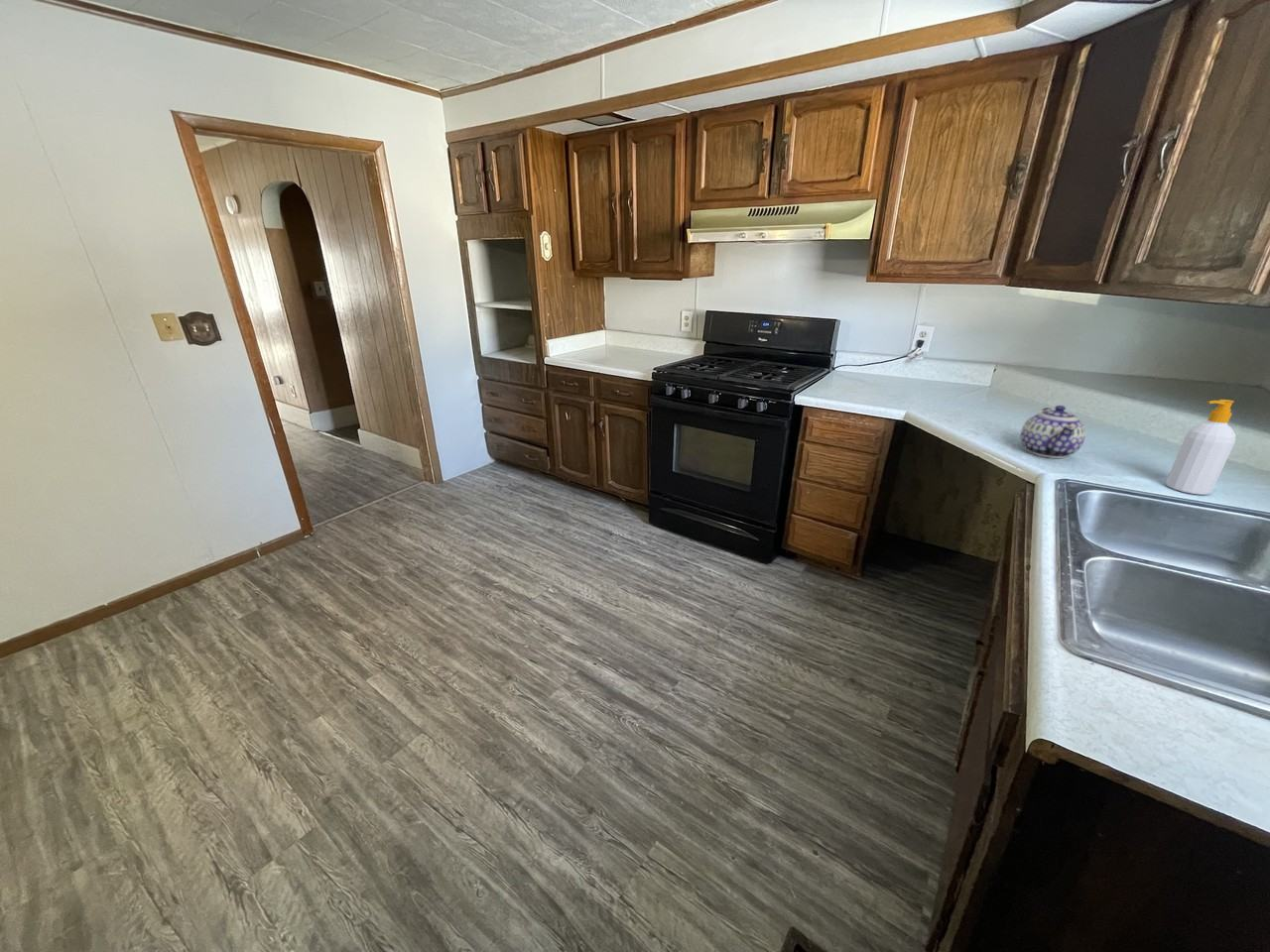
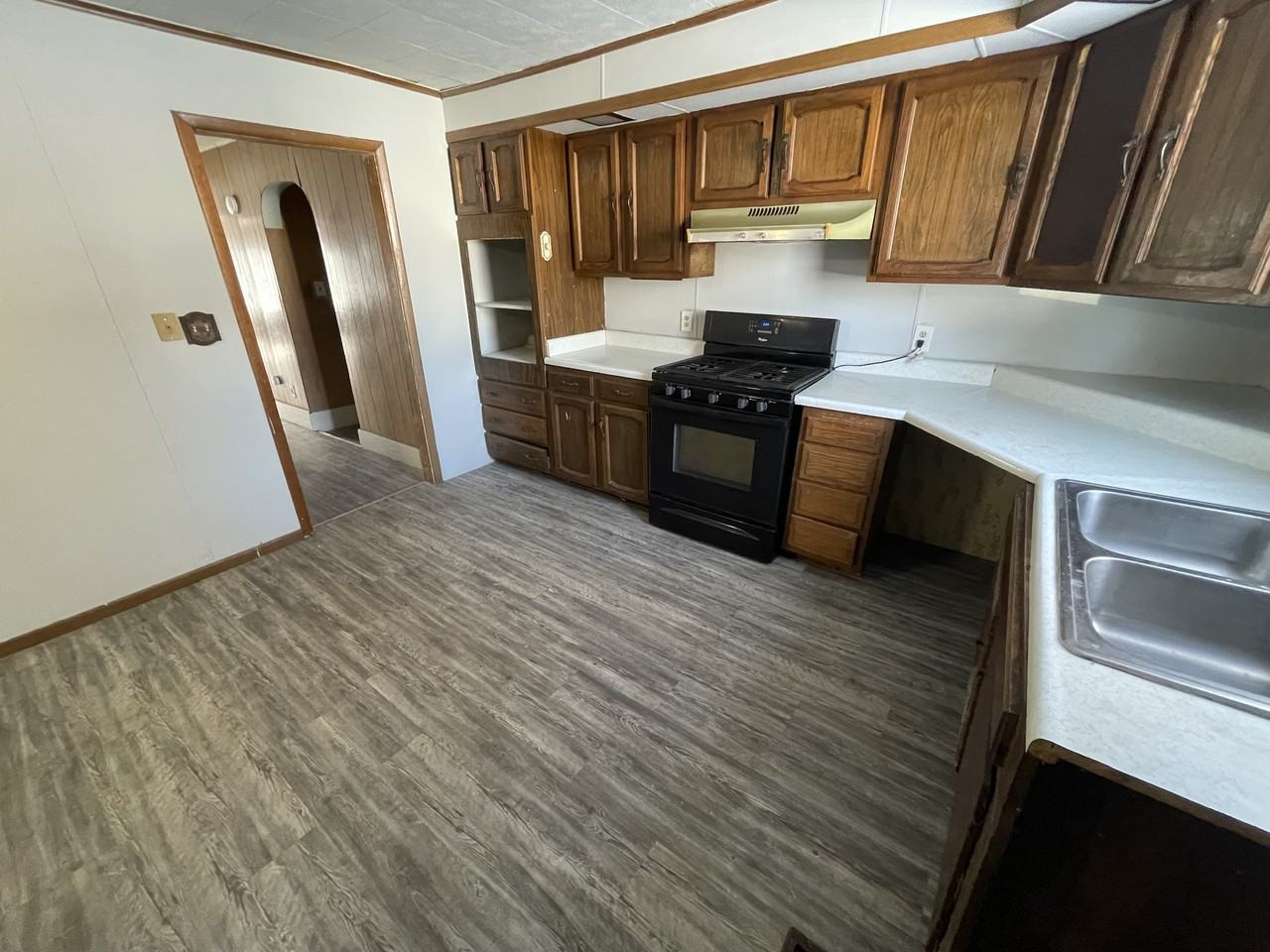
- teapot [1020,405,1087,459]
- soap bottle [1165,399,1236,496]
